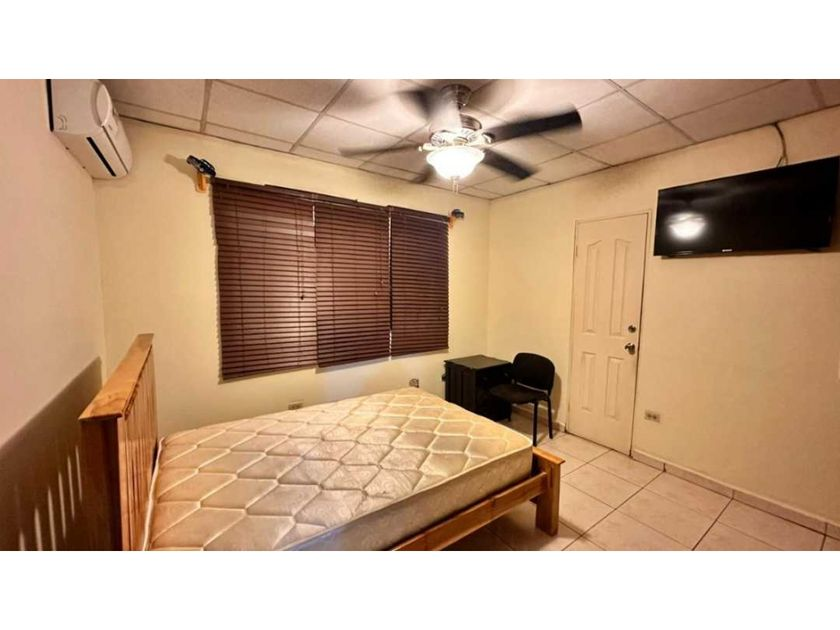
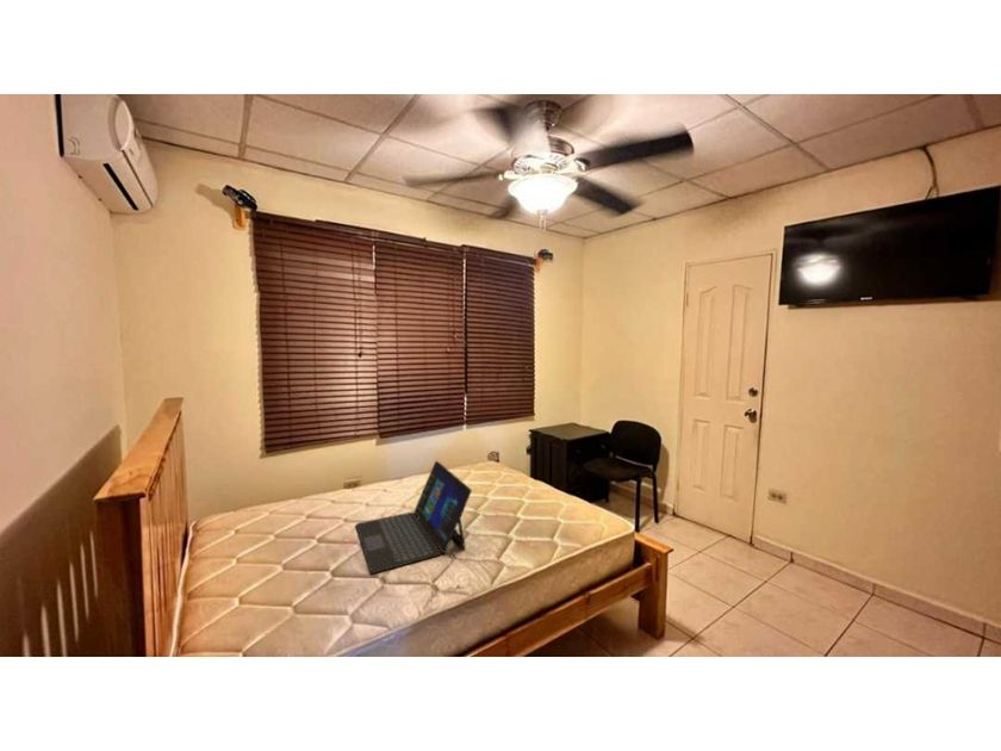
+ laptop [355,460,473,575]
